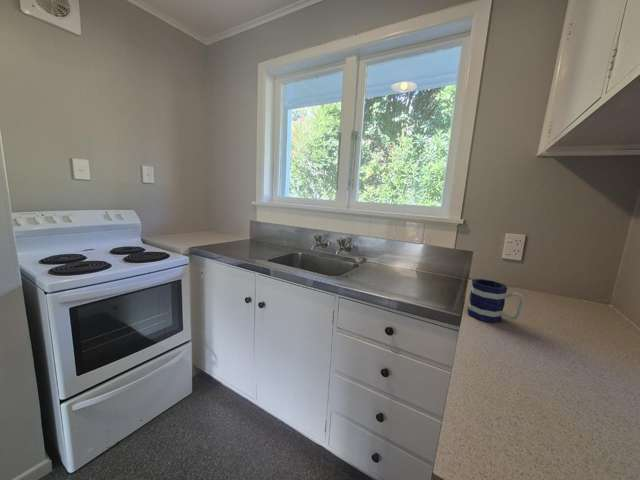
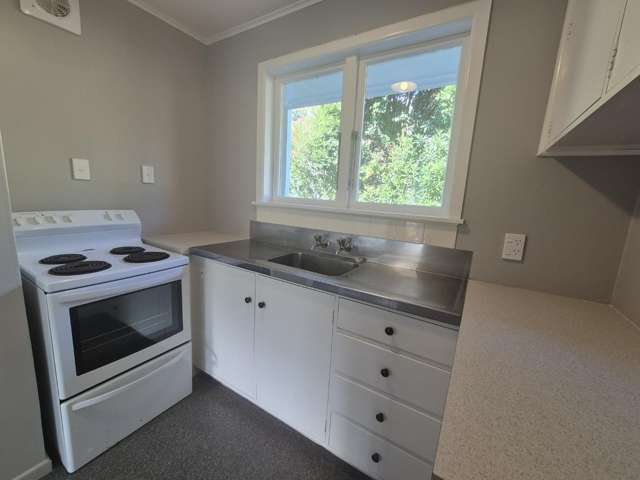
- mug [466,278,525,324]
